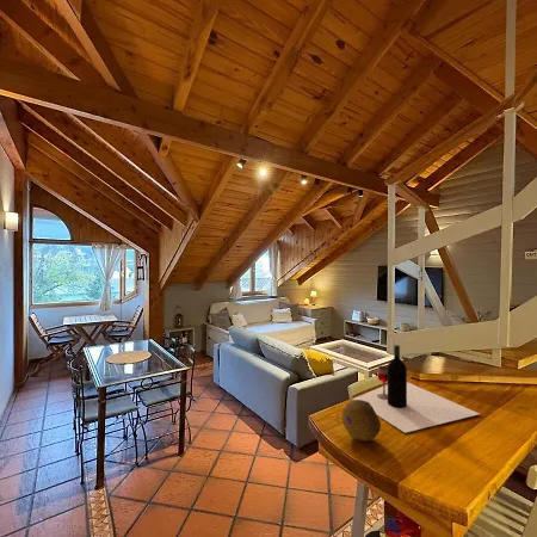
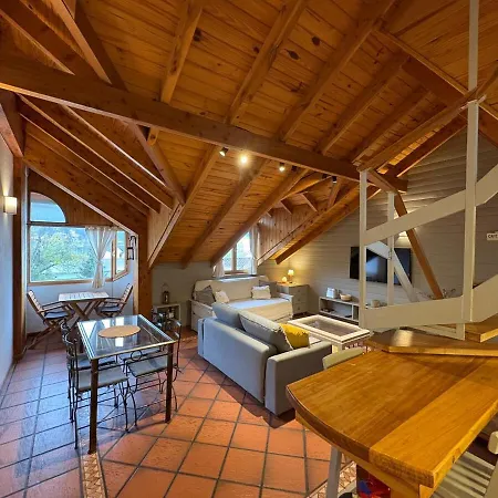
- fruit [340,400,382,443]
- wine bottle [352,344,481,434]
